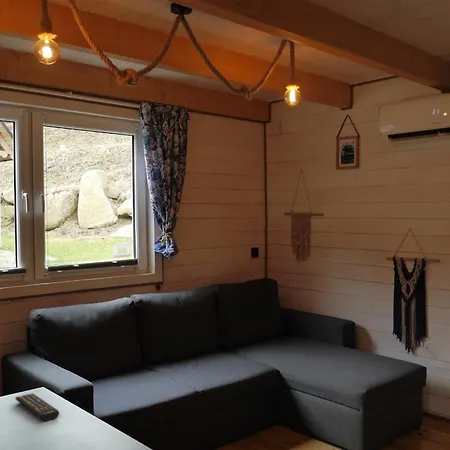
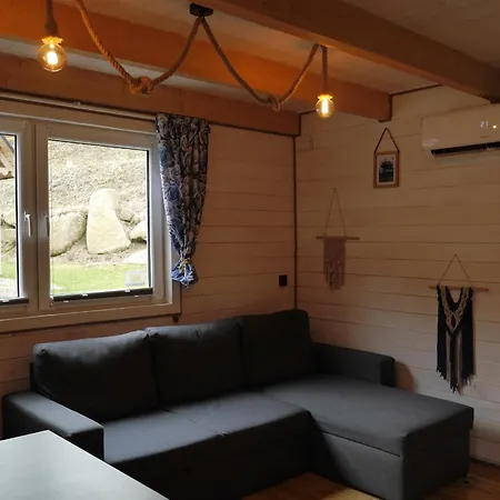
- remote control [14,392,60,422]
